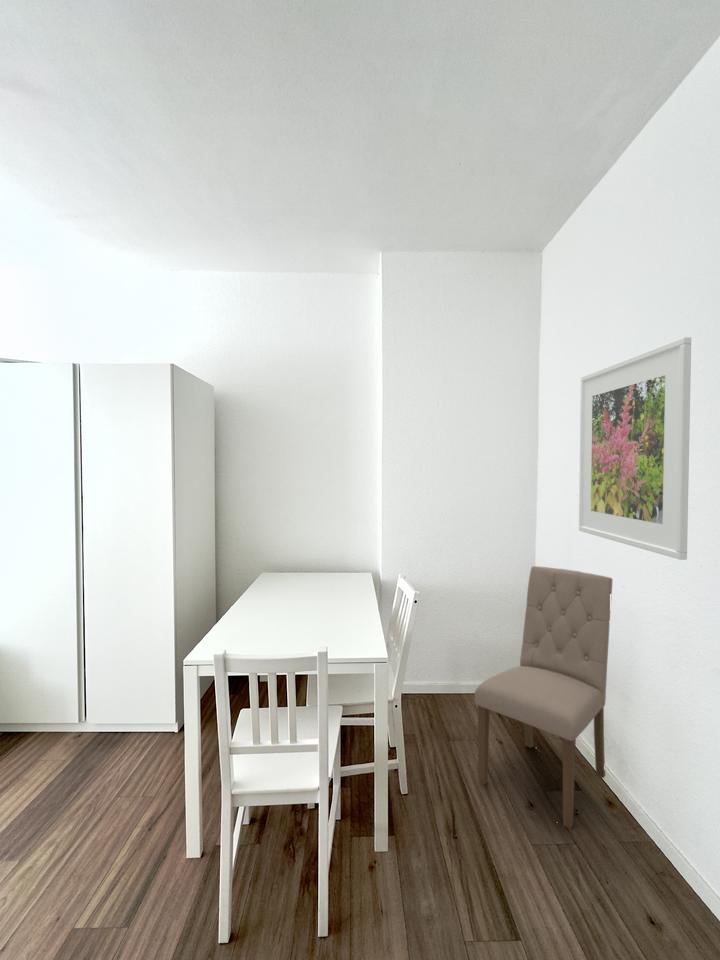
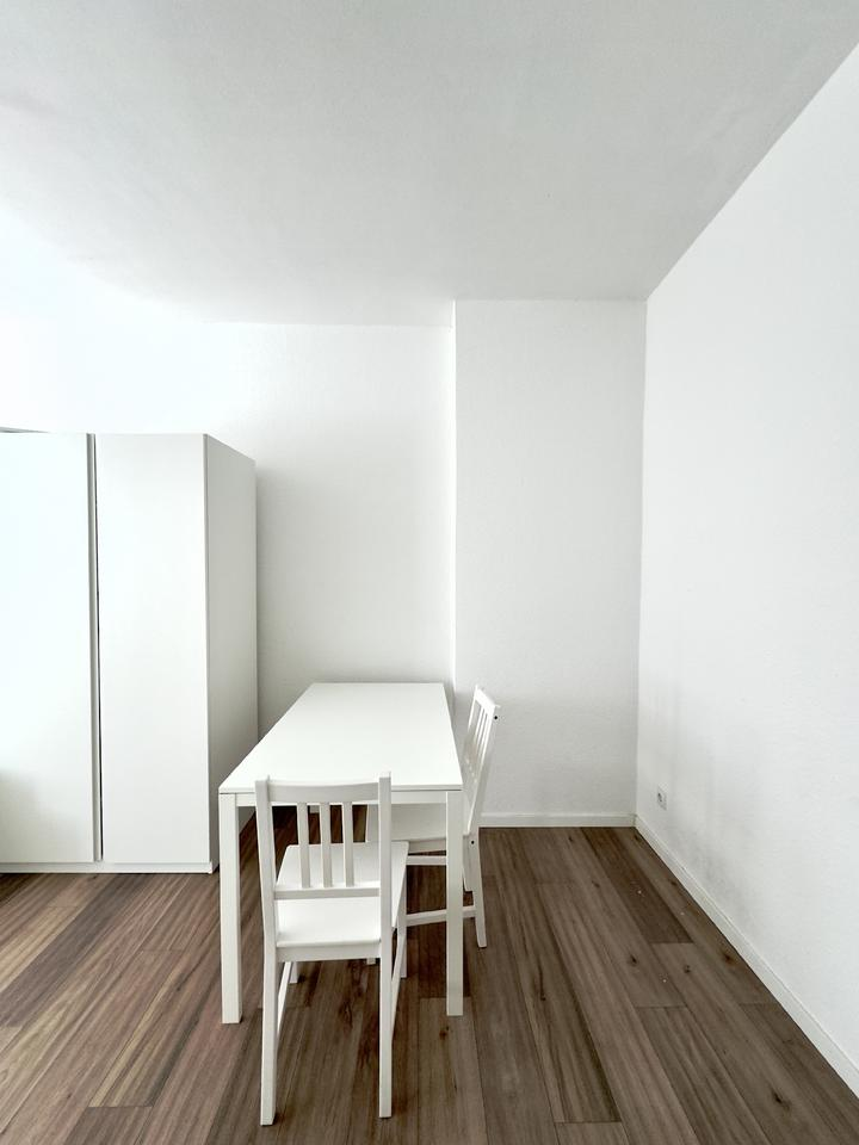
- dining chair [474,565,613,830]
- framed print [578,336,692,561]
